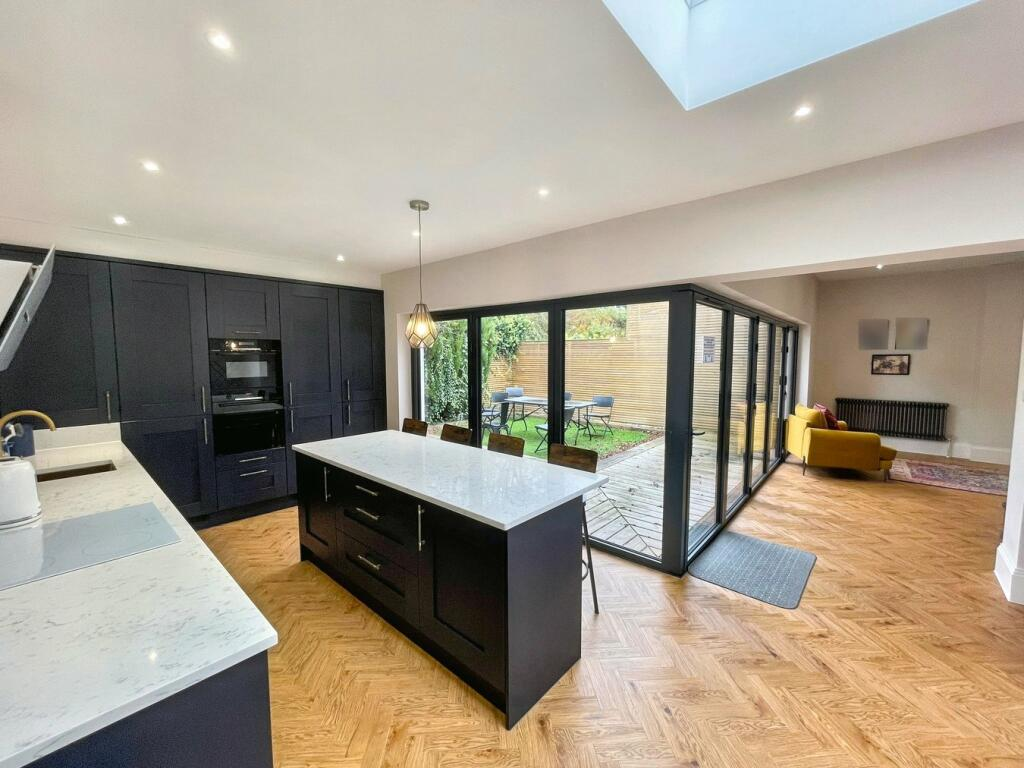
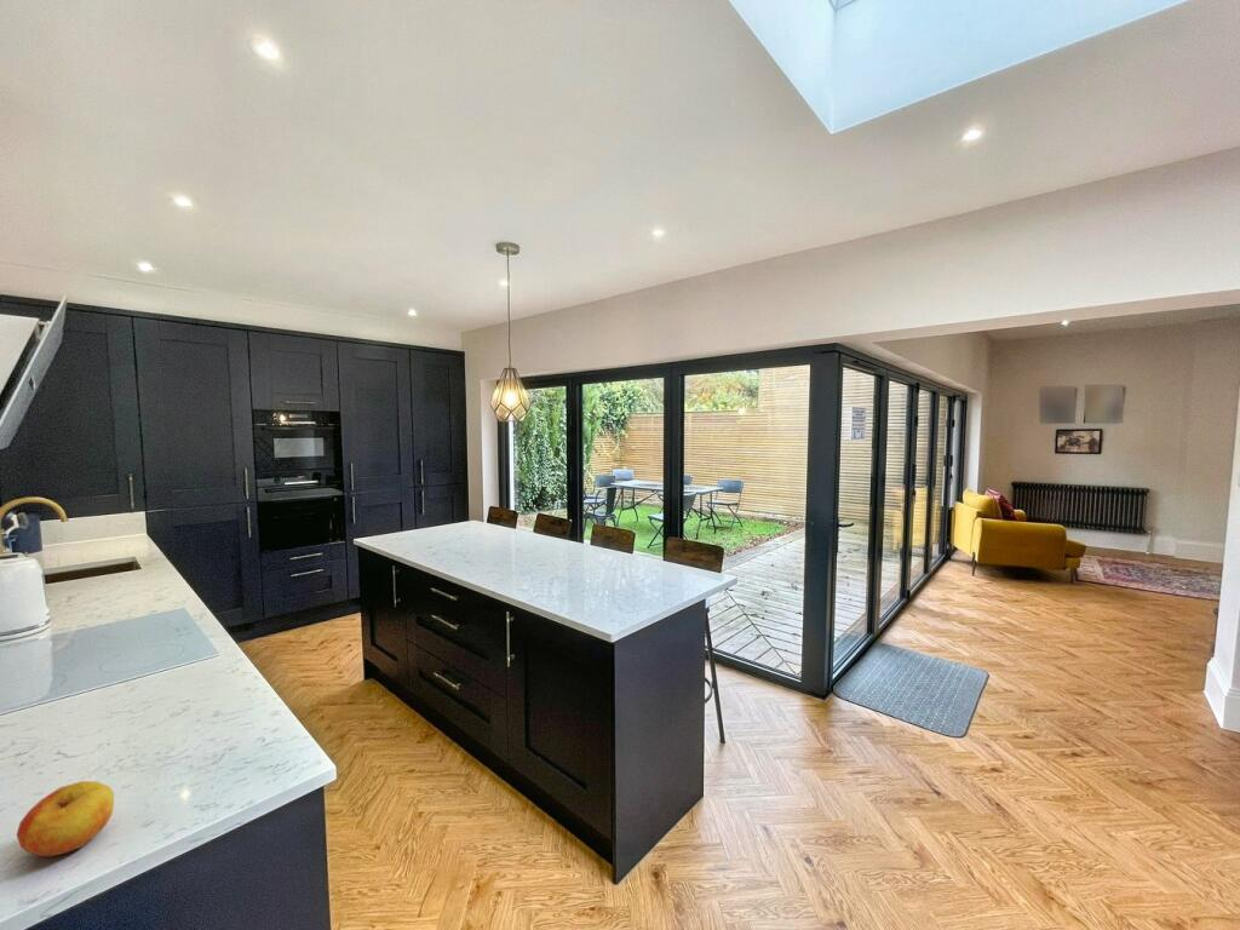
+ apple [16,780,115,857]
